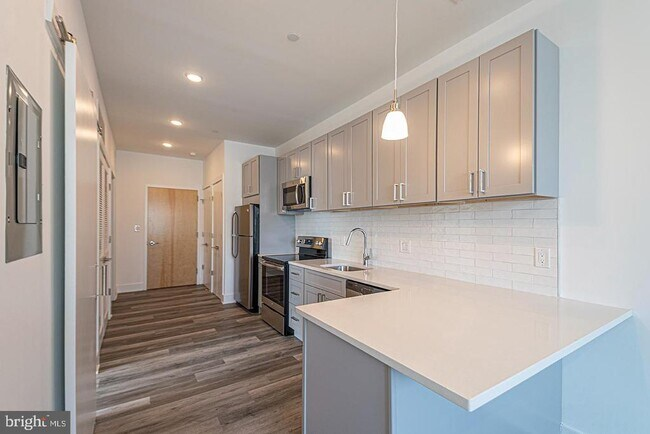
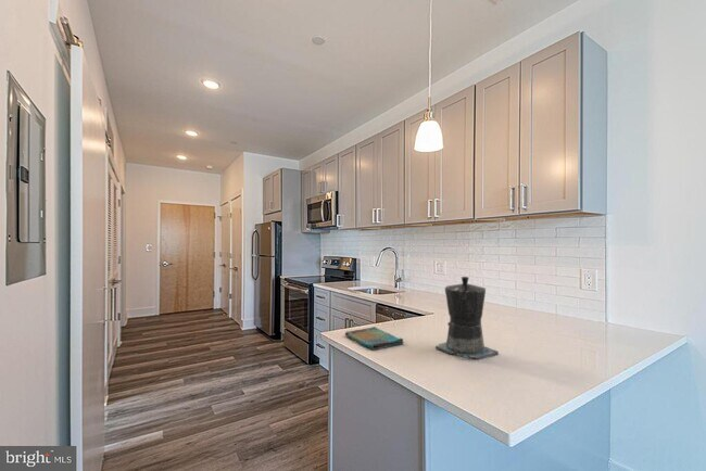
+ dish towel [344,326,405,351]
+ coffee maker [434,276,500,360]
